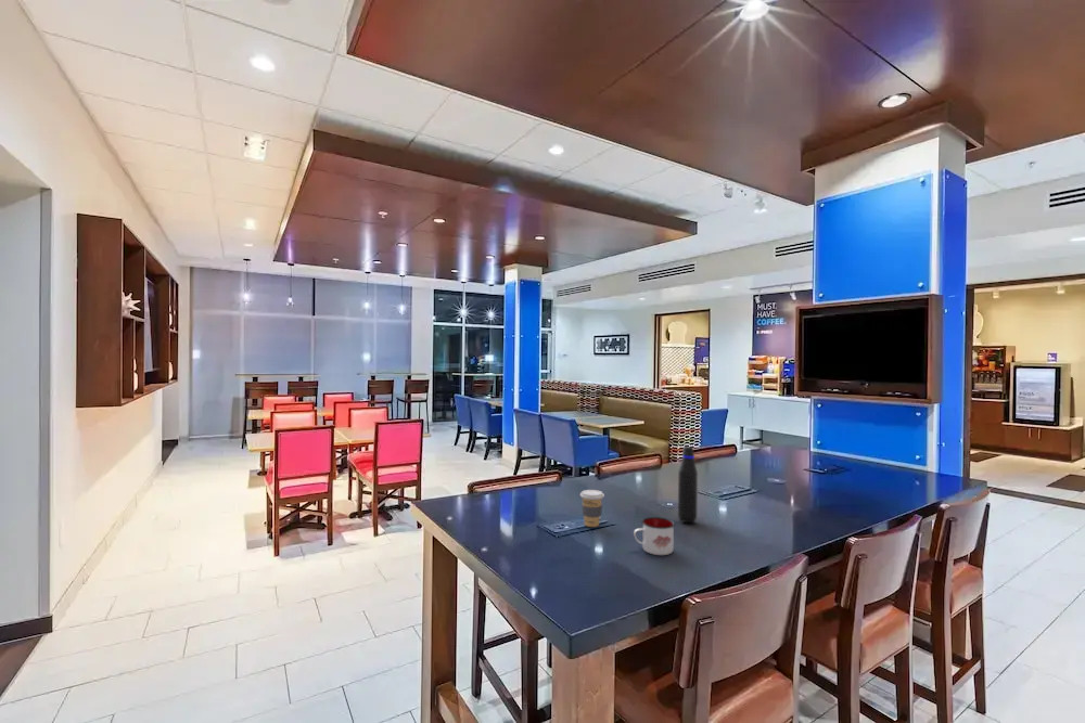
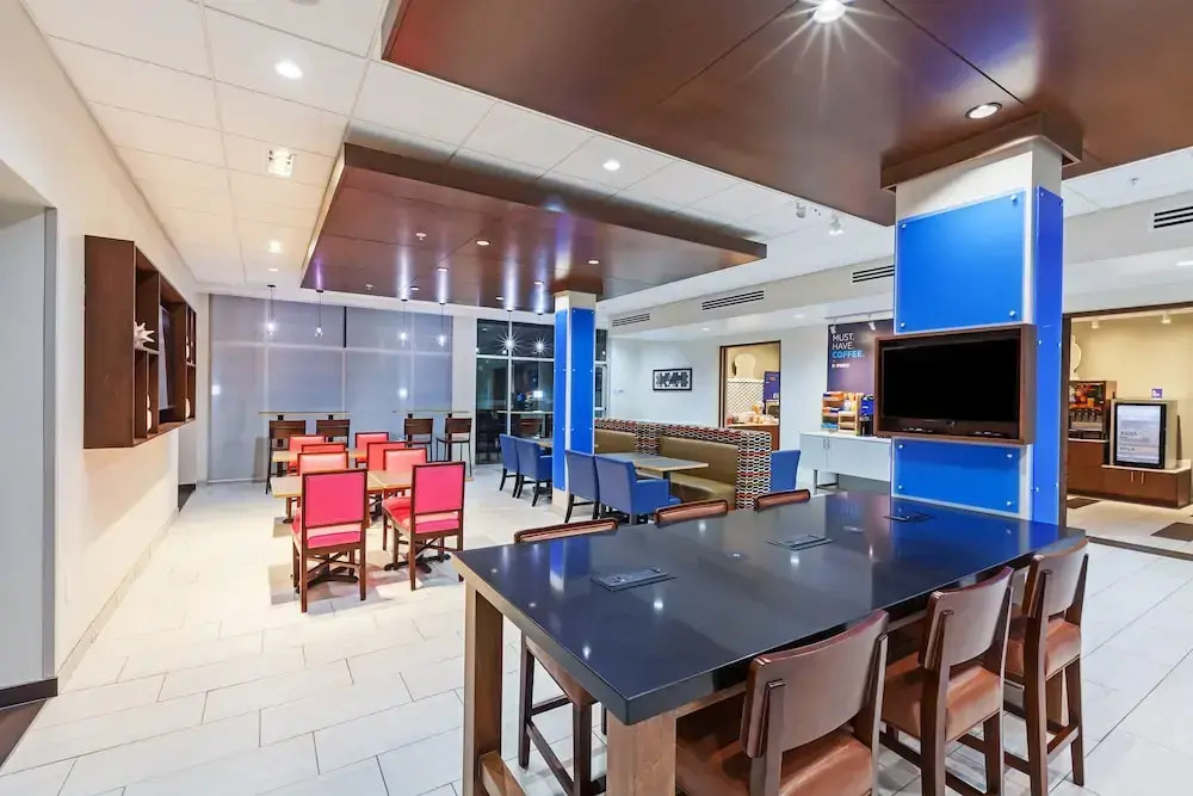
- water bottle [677,446,699,525]
- coffee cup [579,489,605,528]
- mug [633,516,676,556]
